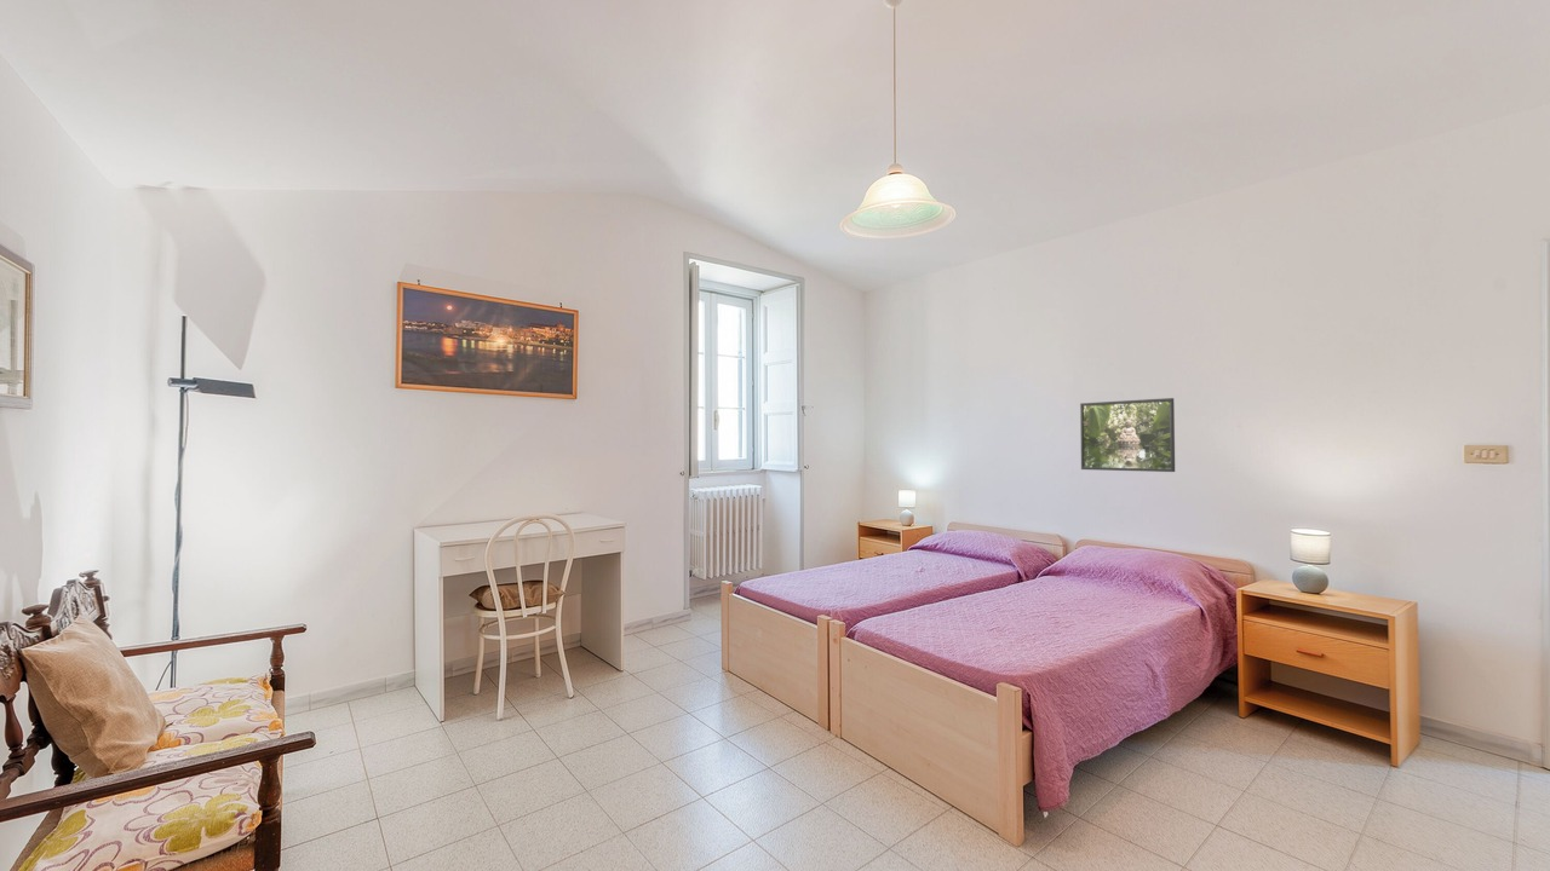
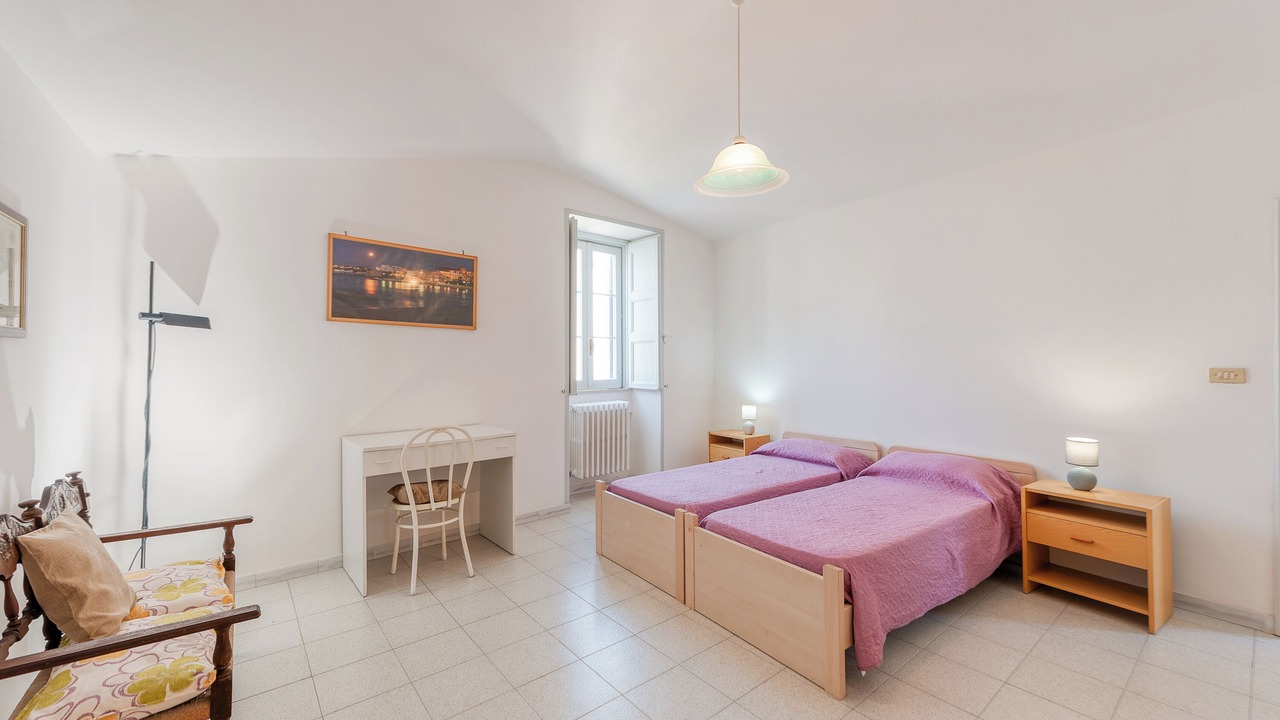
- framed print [1079,397,1176,473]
